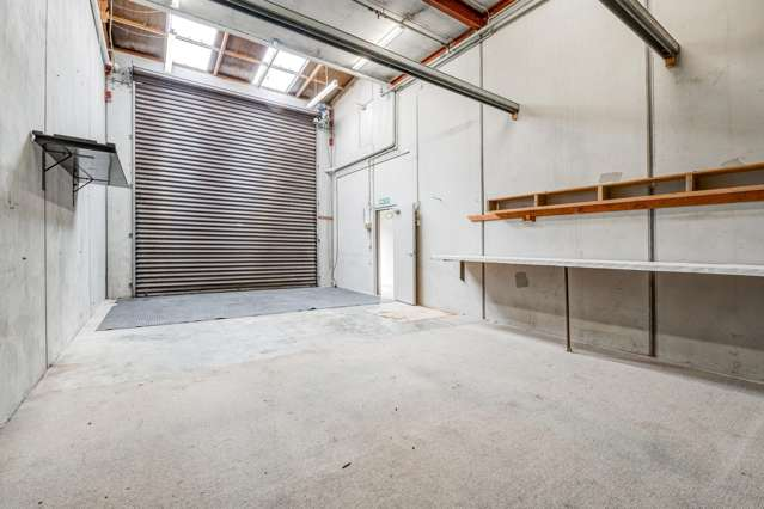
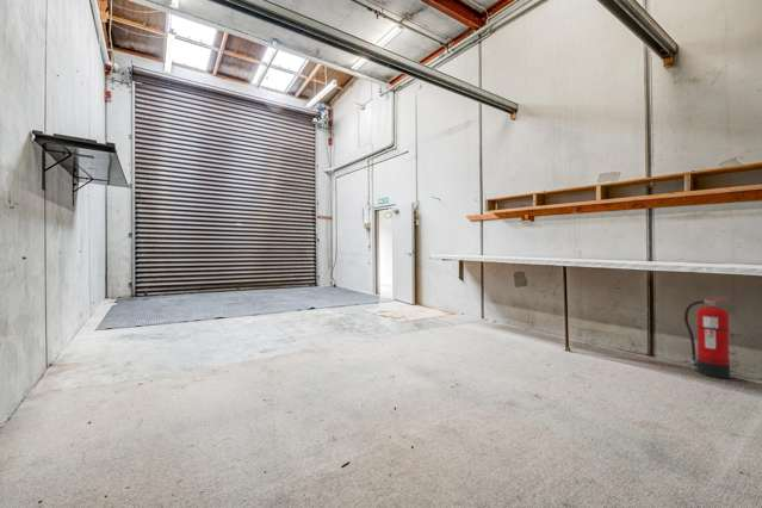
+ fire extinguisher [683,297,735,379]
